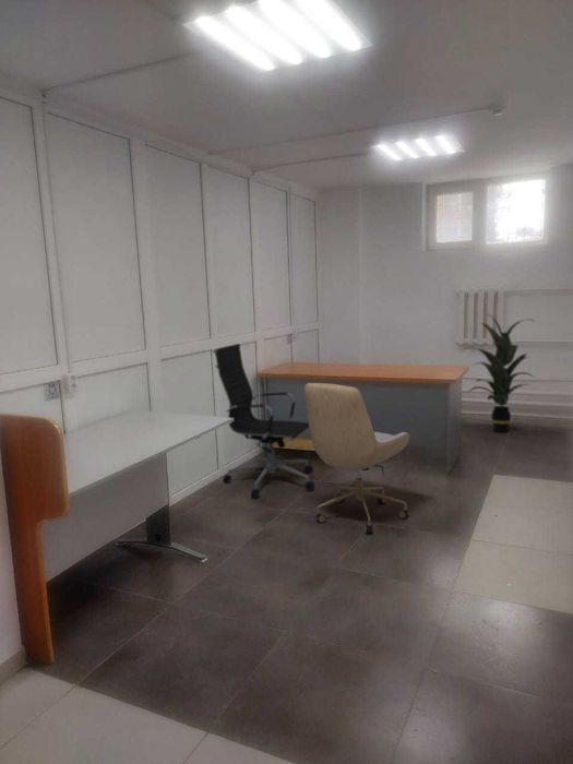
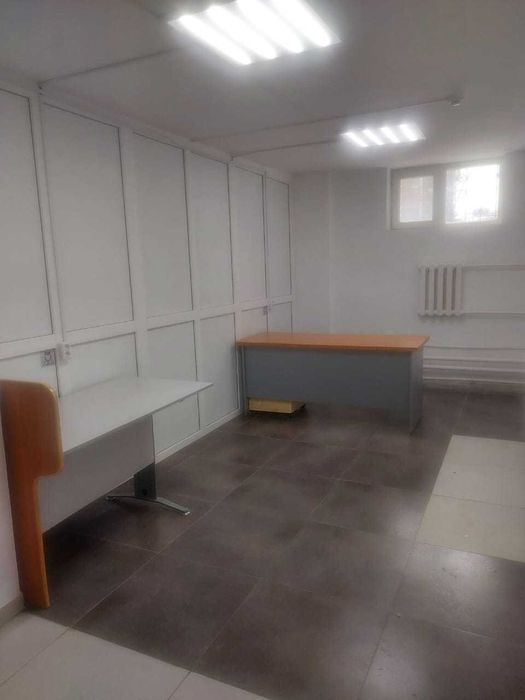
- chair [303,382,410,535]
- office chair [212,343,317,499]
- indoor plant [462,313,537,433]
